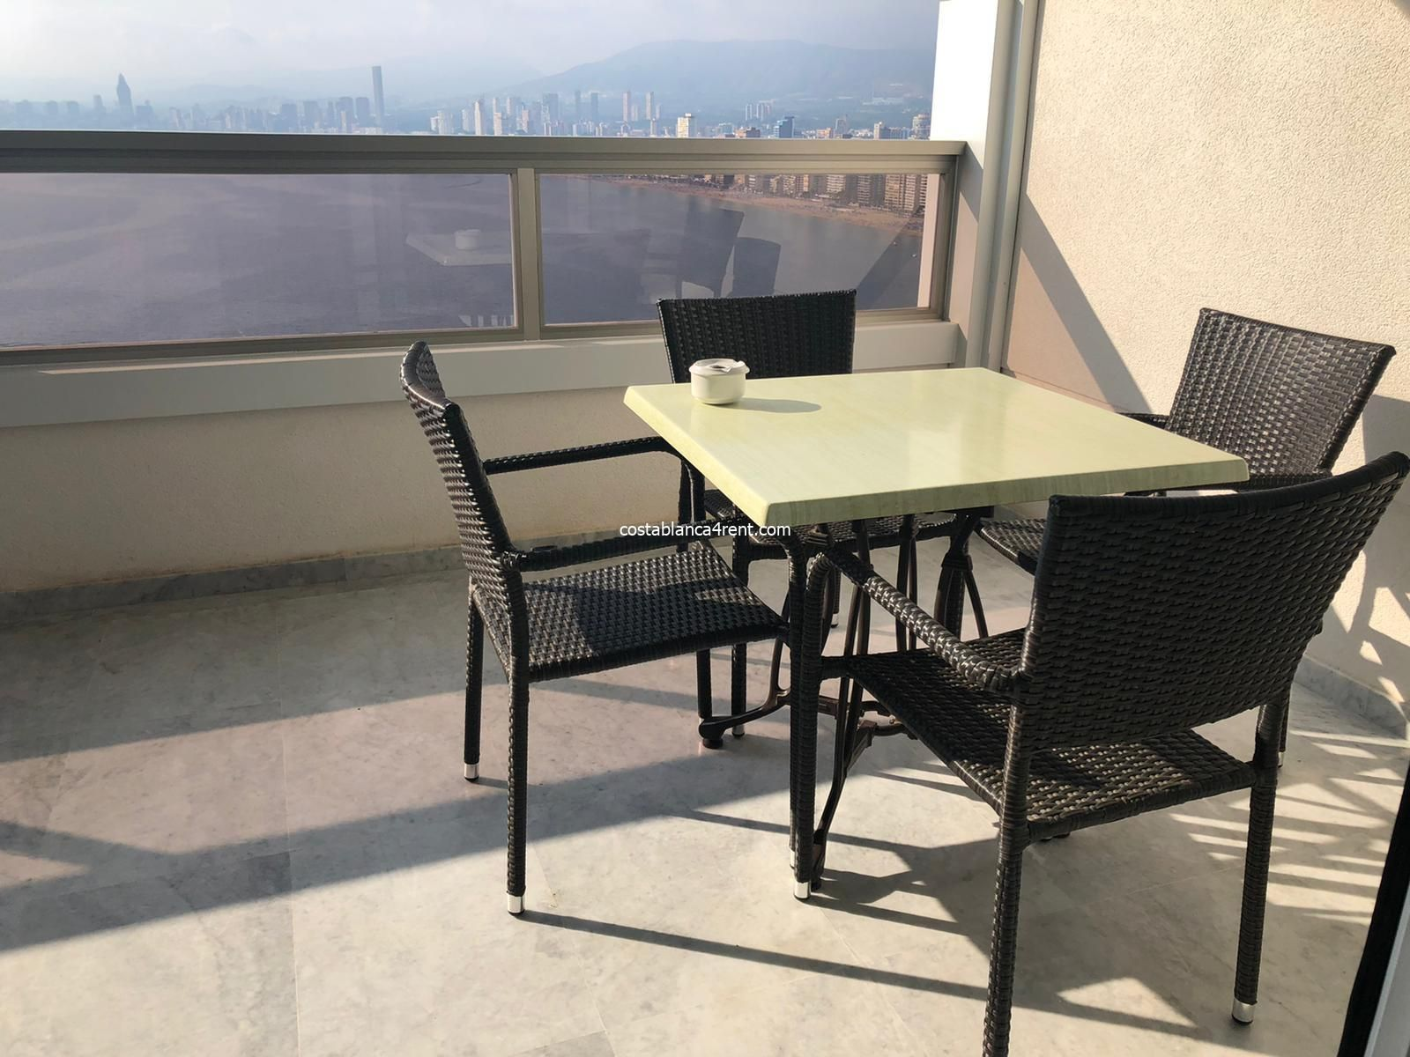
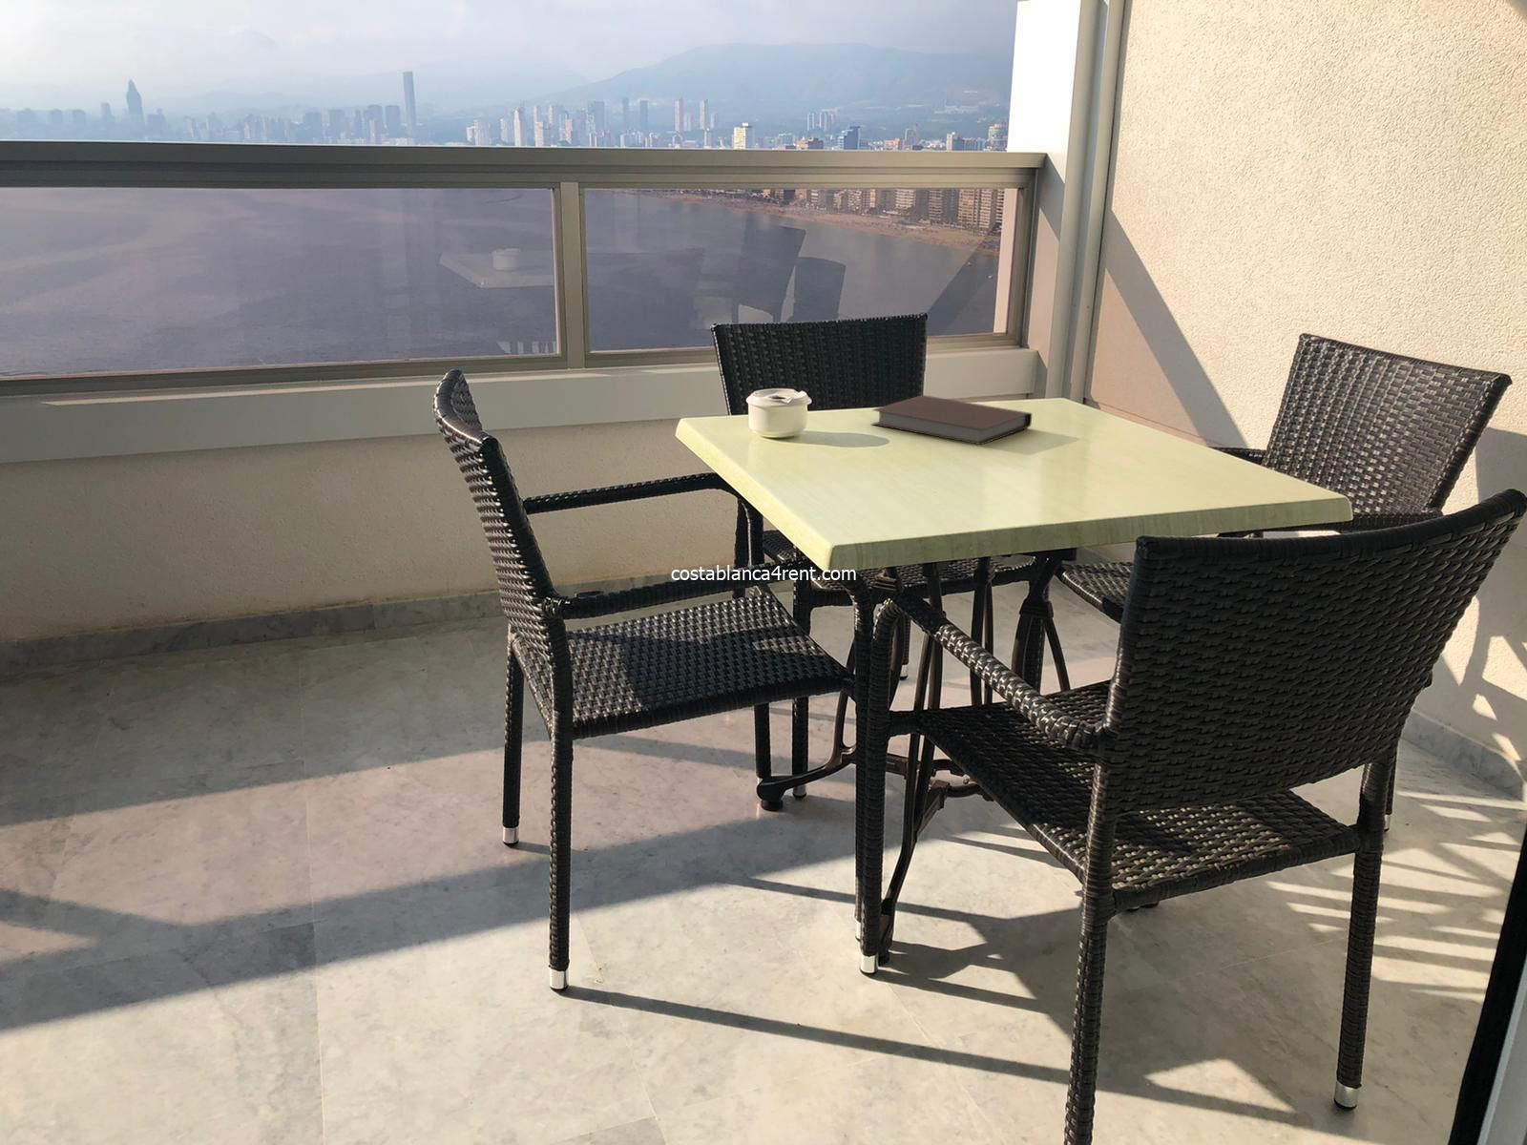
+ notebook [871,394,1033,445]
